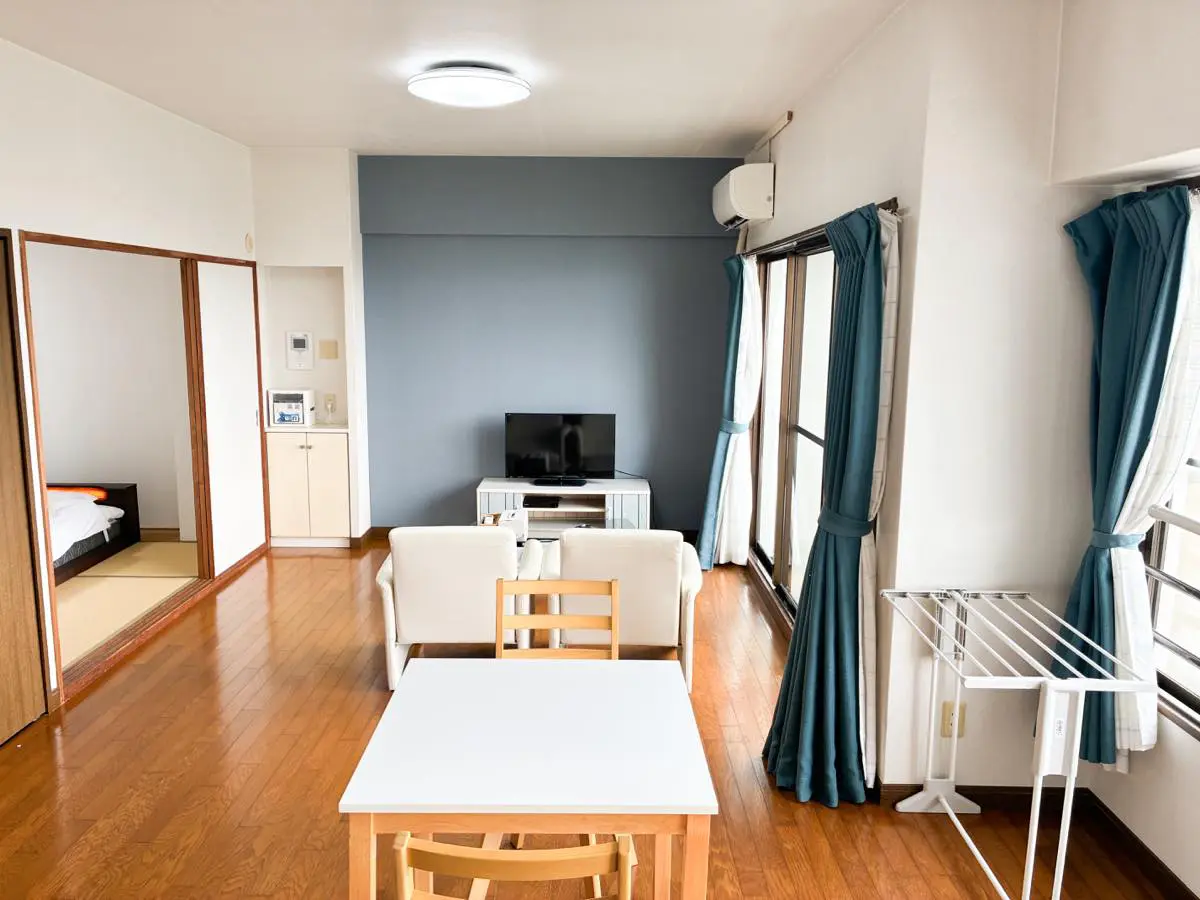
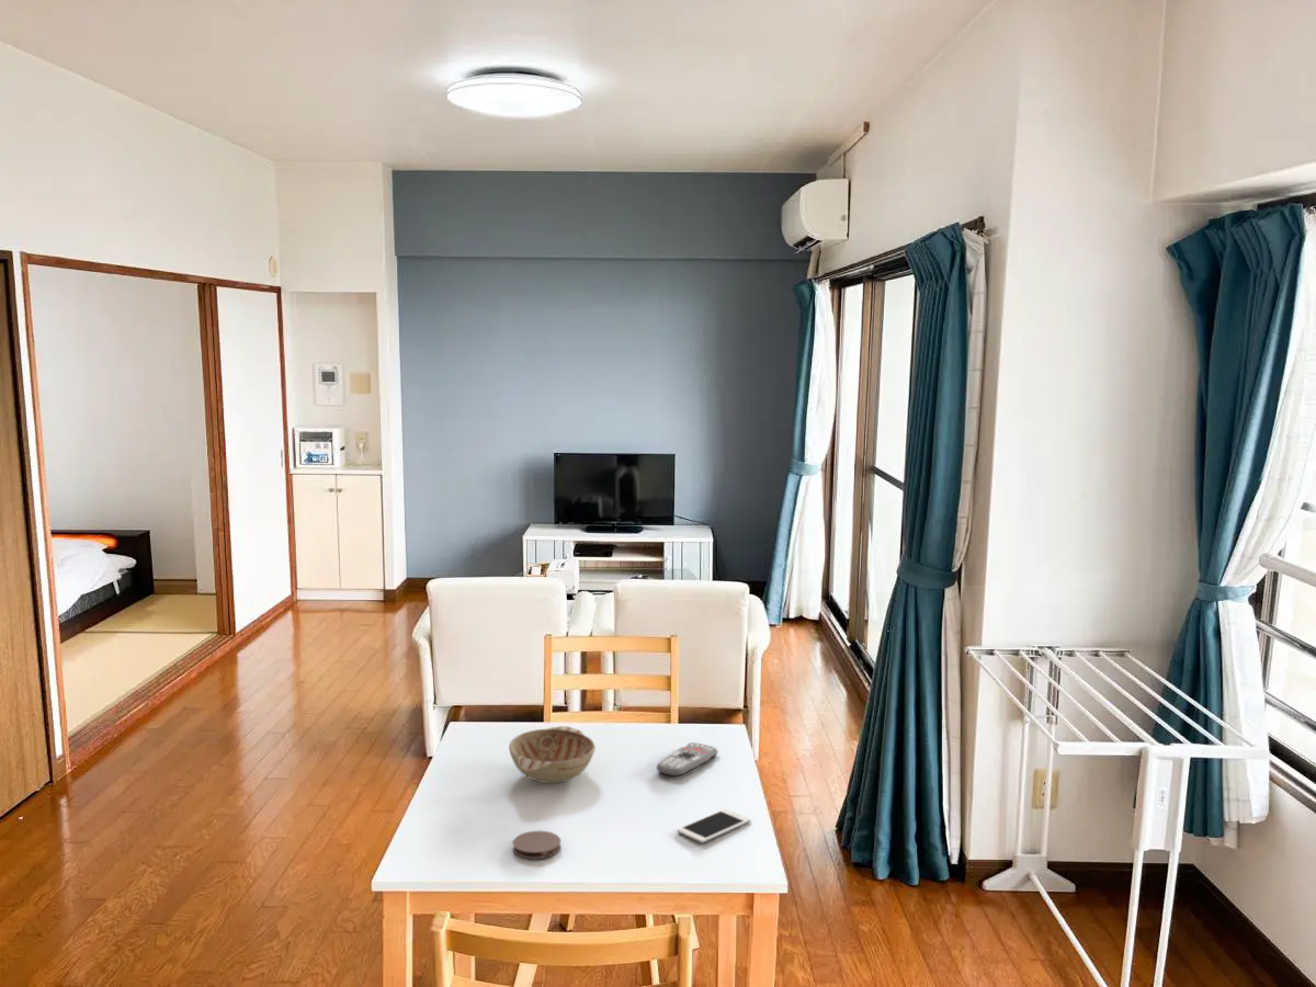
+ remote control [656,741,719,778]
+ coaster [512,830,561,860]
+ cell phone [677,807,752,844]
+ decorative bowl [508,725,597,784]
